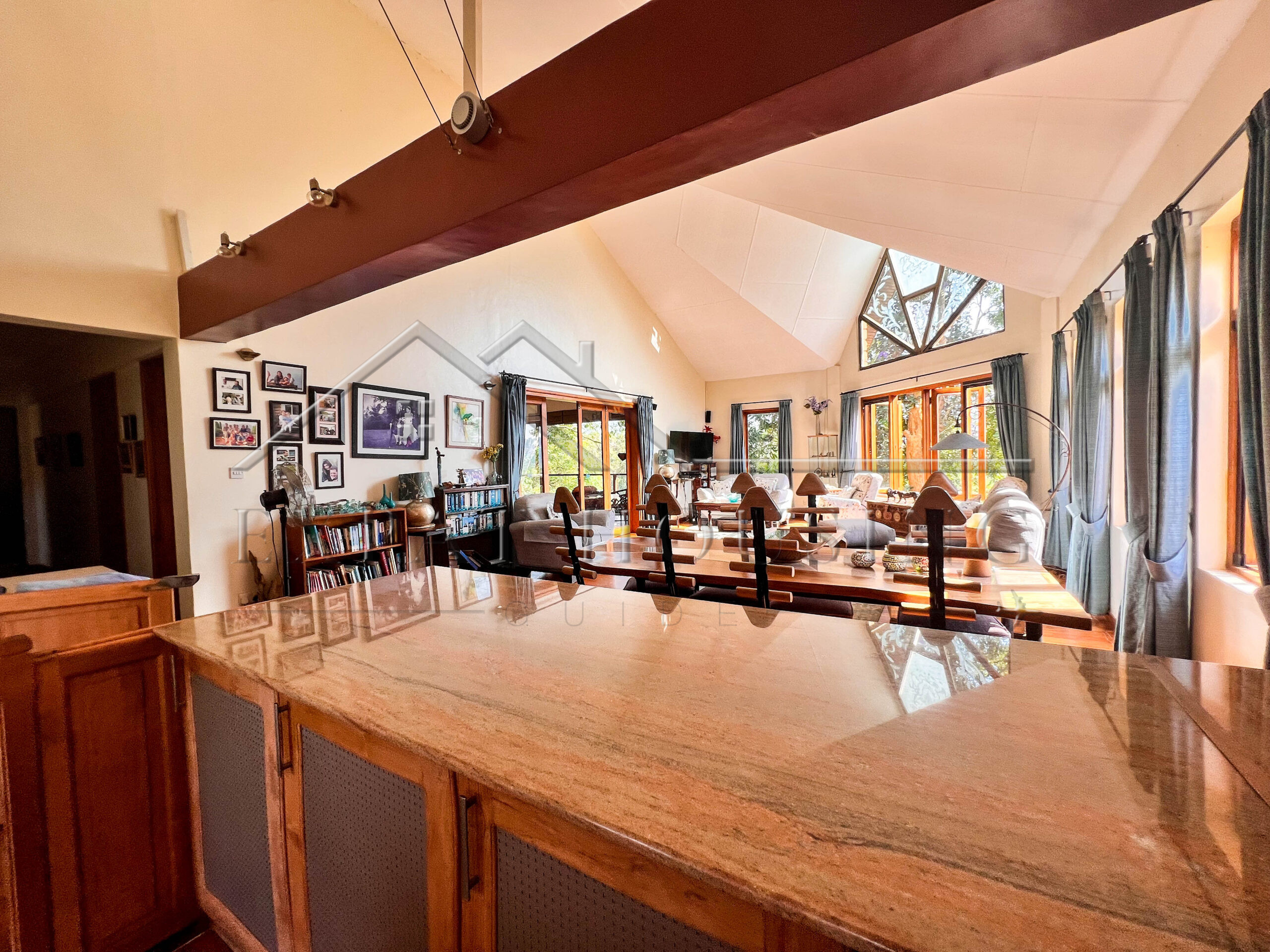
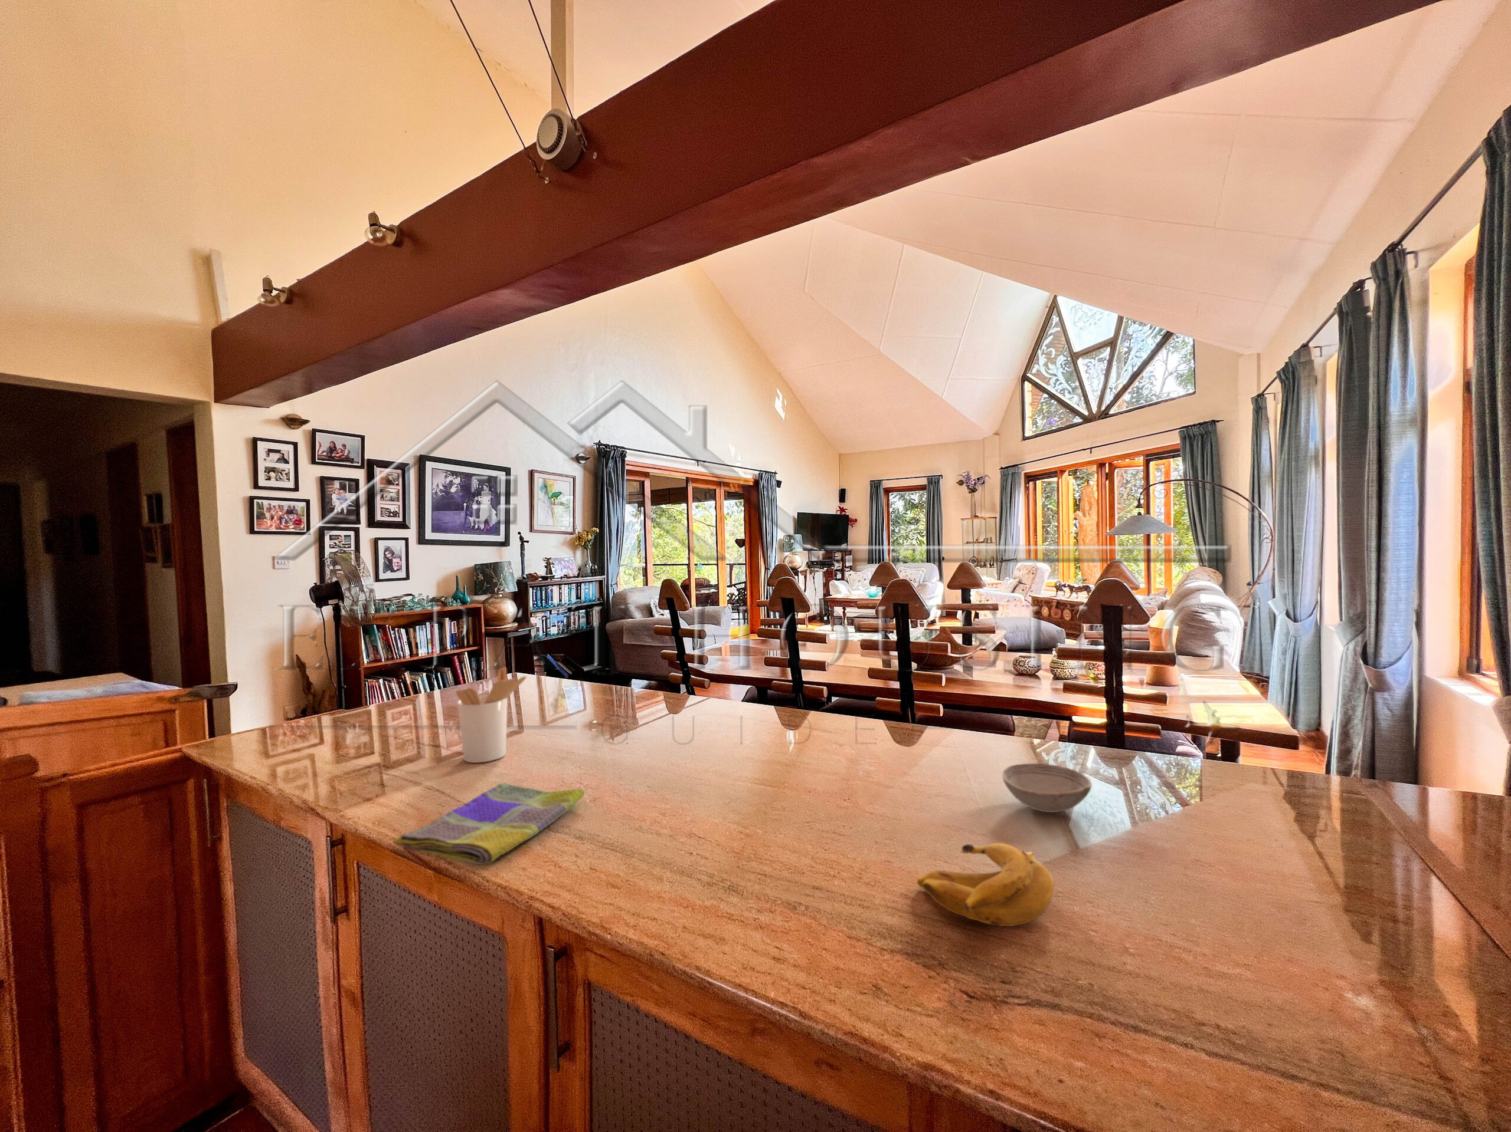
+ dish towel [391,781,585,864]
+ utensil holder [454,667,527,763]
+ bowl [1002,763,1092,813]
+ banana [916,843,1054,926]
